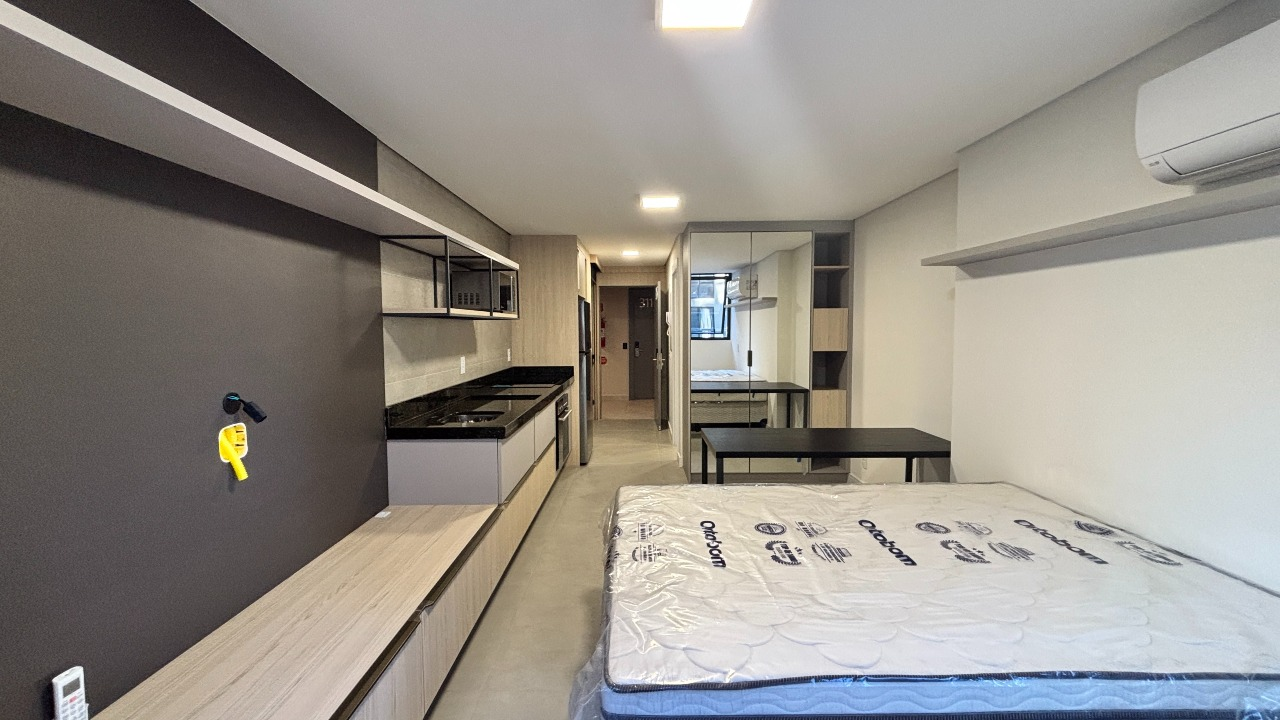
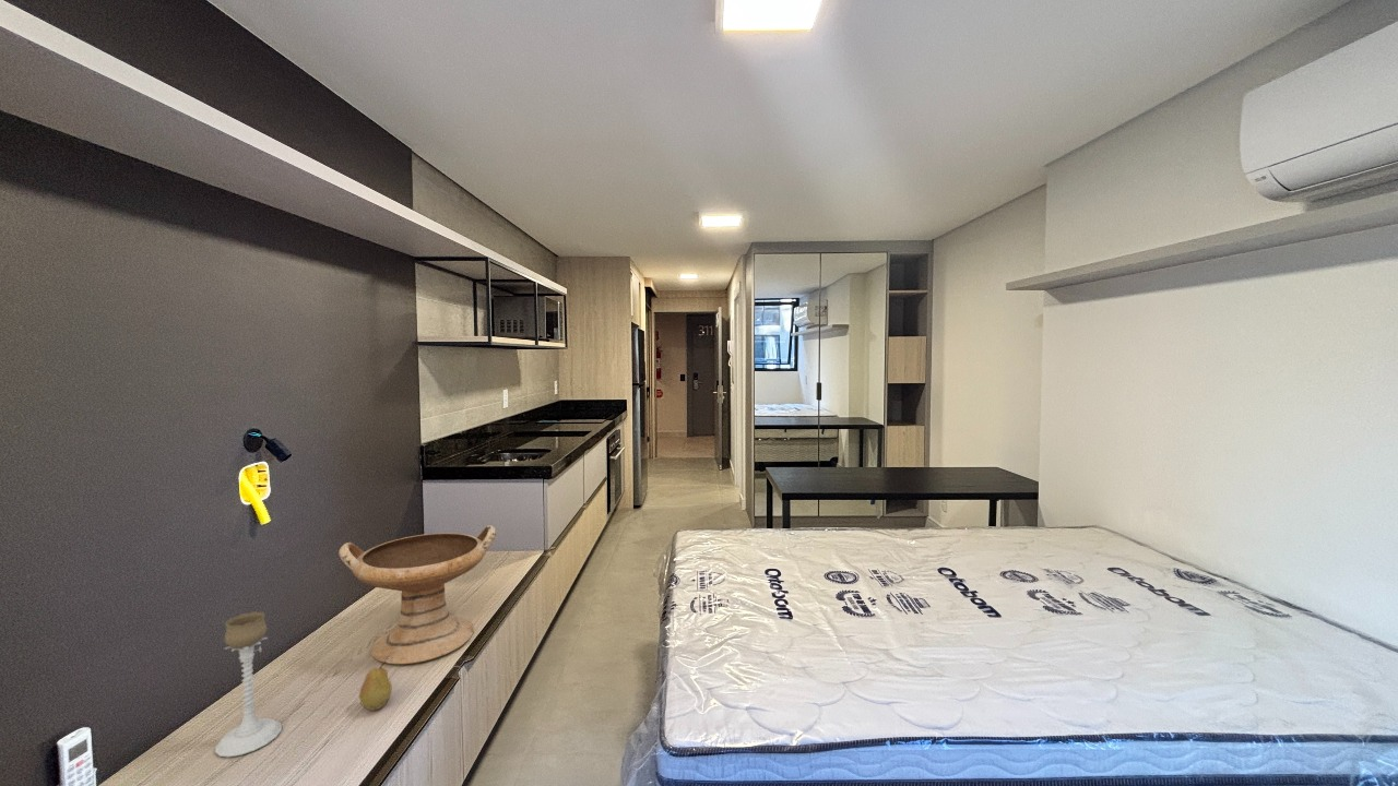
+ decorative bowl [337,524,497,665]
+ fruit [358,657,393,711]
+ candle holder [214,610,283,758]
